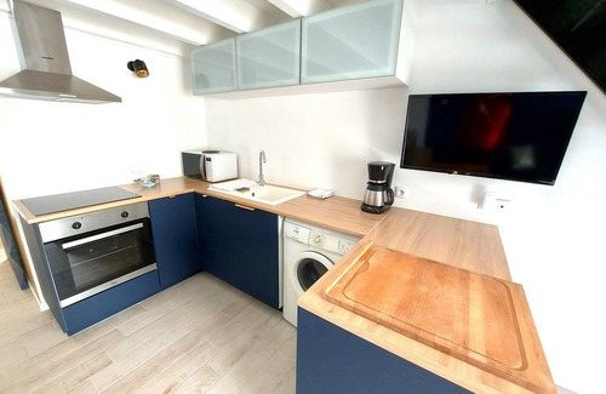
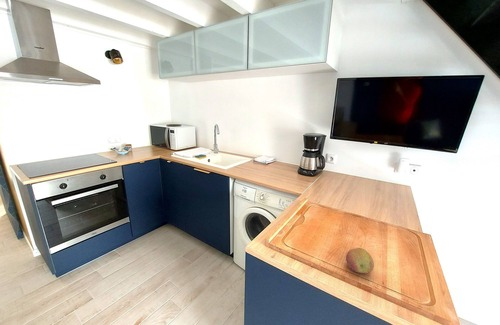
+ fruit [345,247,375,275]
